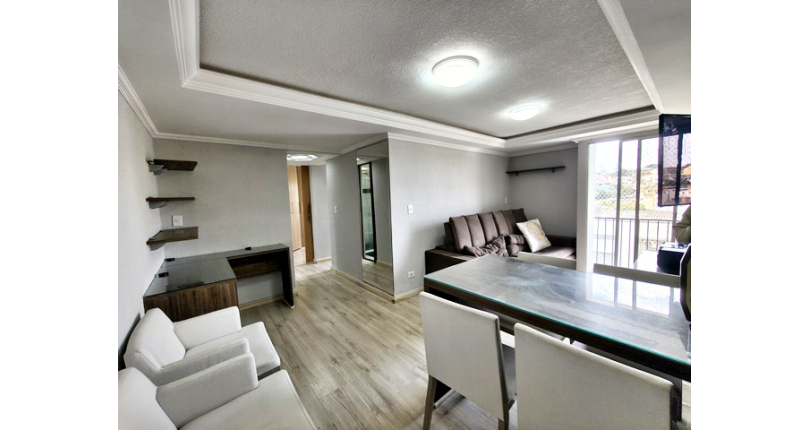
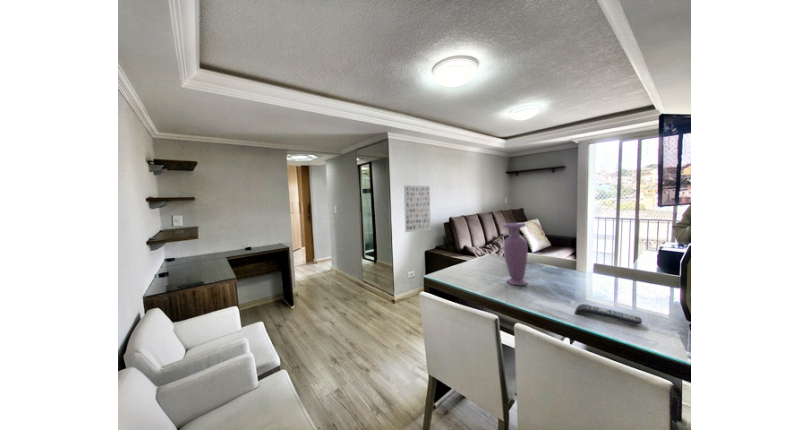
+ vase [501,222,529,286]
+ remote control [574,303,643,326]
+ wall art [403,184,432,233]
